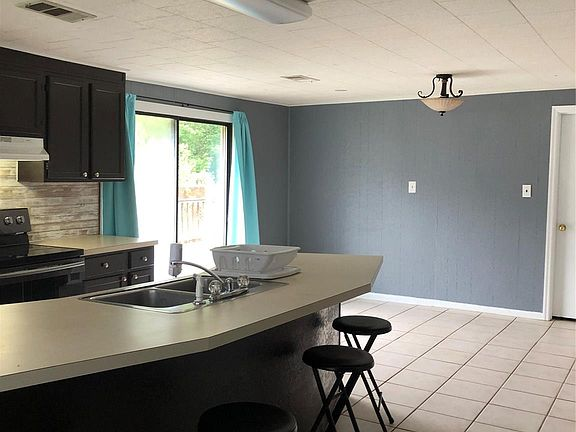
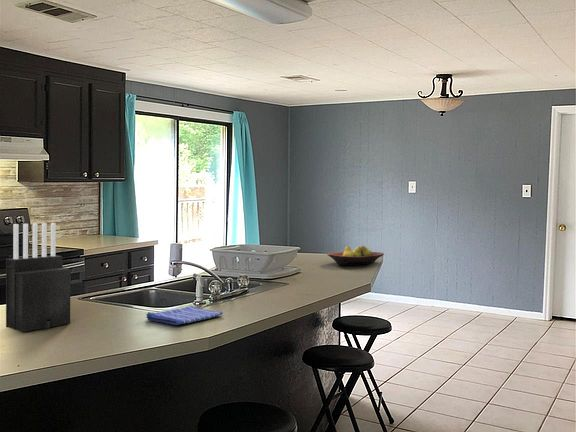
+ dish towel [145,304,224,326]
+ fruit bowl [326,245,385,266]
+ knife block [5,222,72,333]
